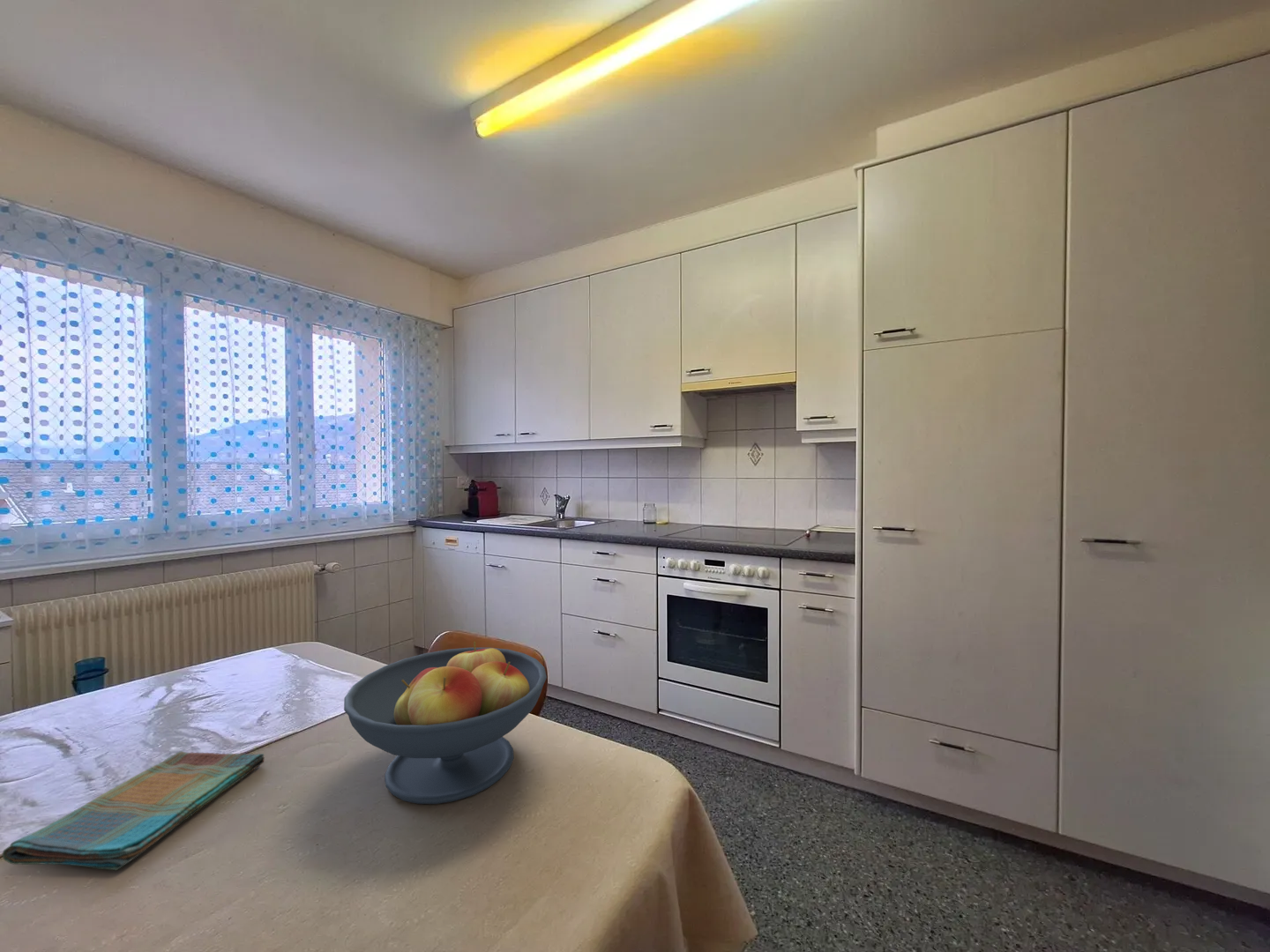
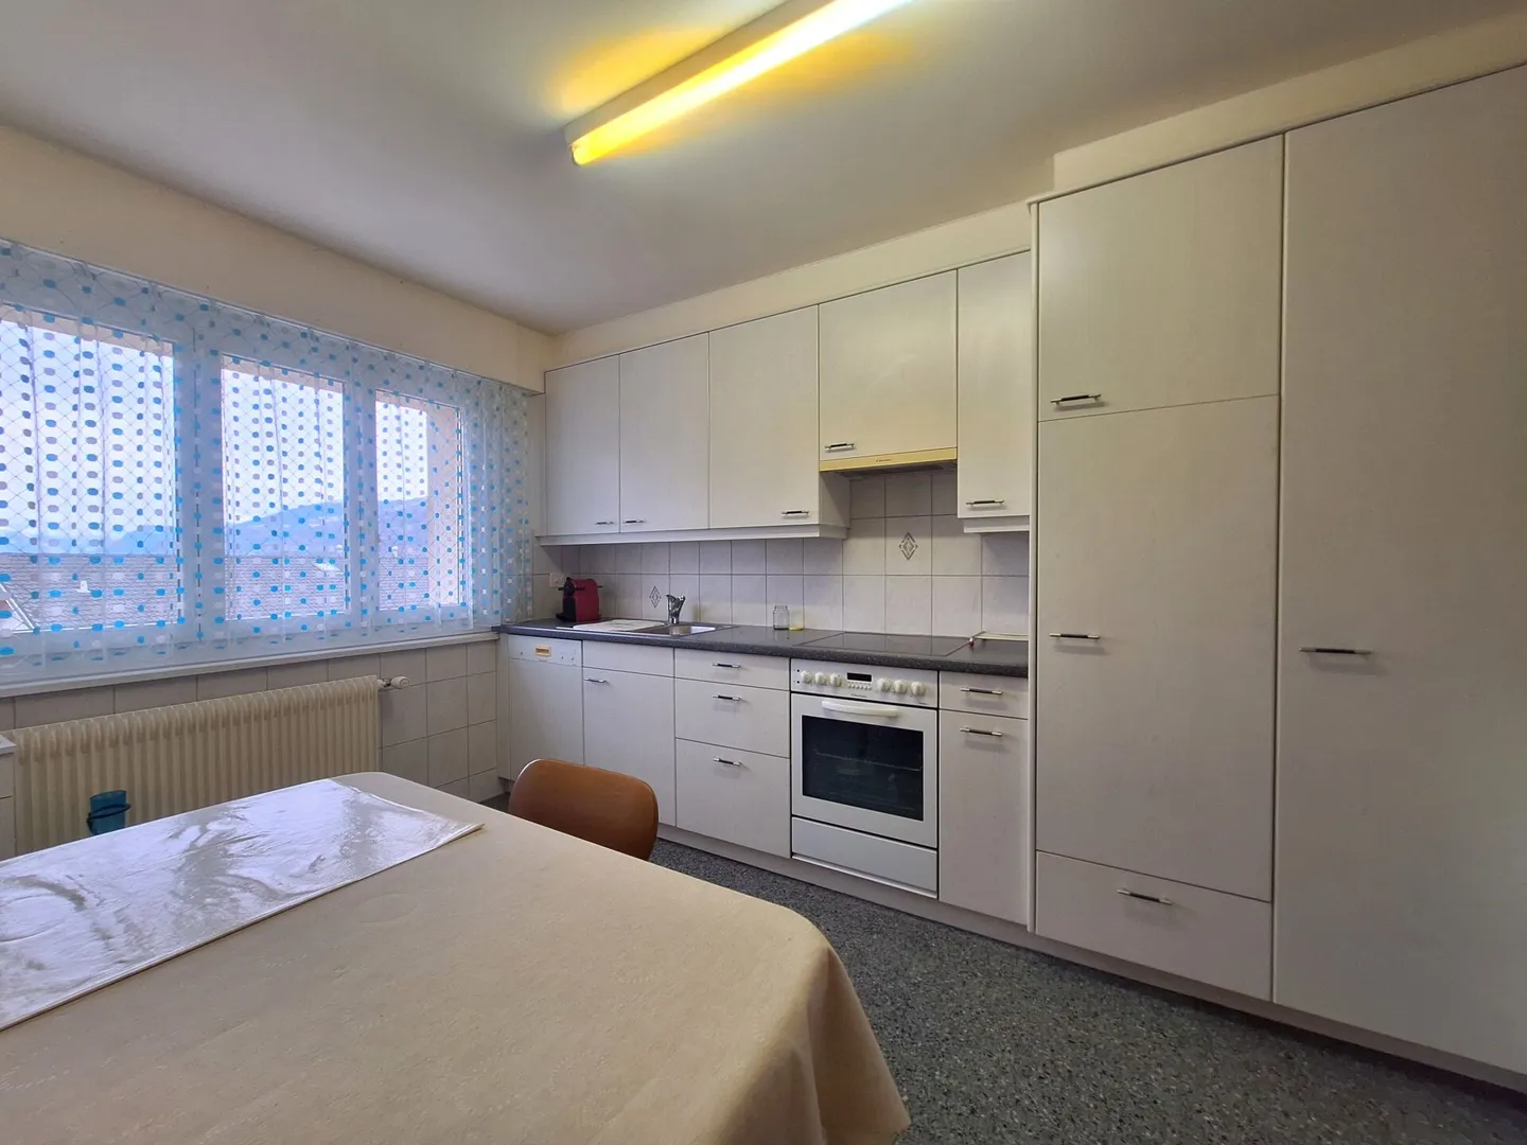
- fruit bowl [343,641,548,805]
- dish towel [2,750,265,871]
